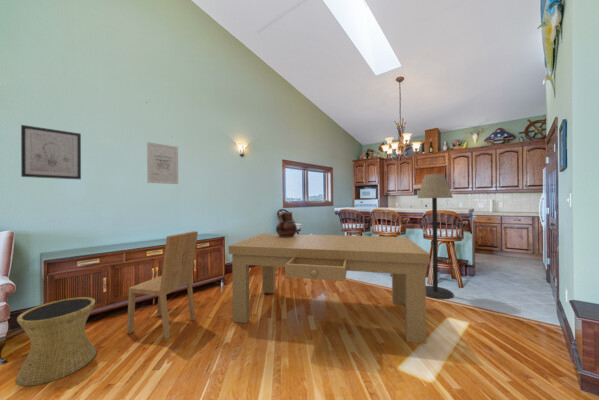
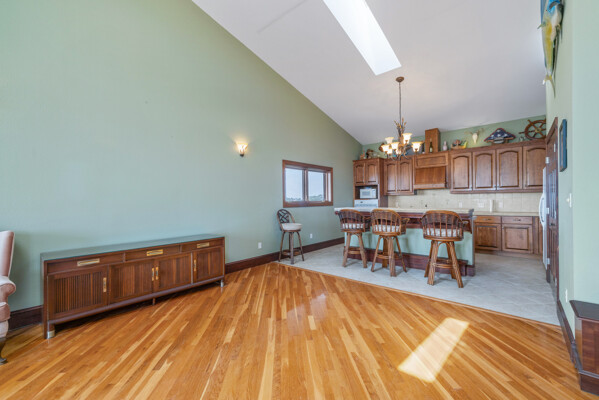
- floor lamp [416,173,455,300]
- dining chair [126,230,199,340]
- side table [15,296,98,387]
- wall art [146,141,179,185]
- ceramic pot [275,211,298,237]
- dining table [227,233,431,344]
- wall art [20,124,82,180]
